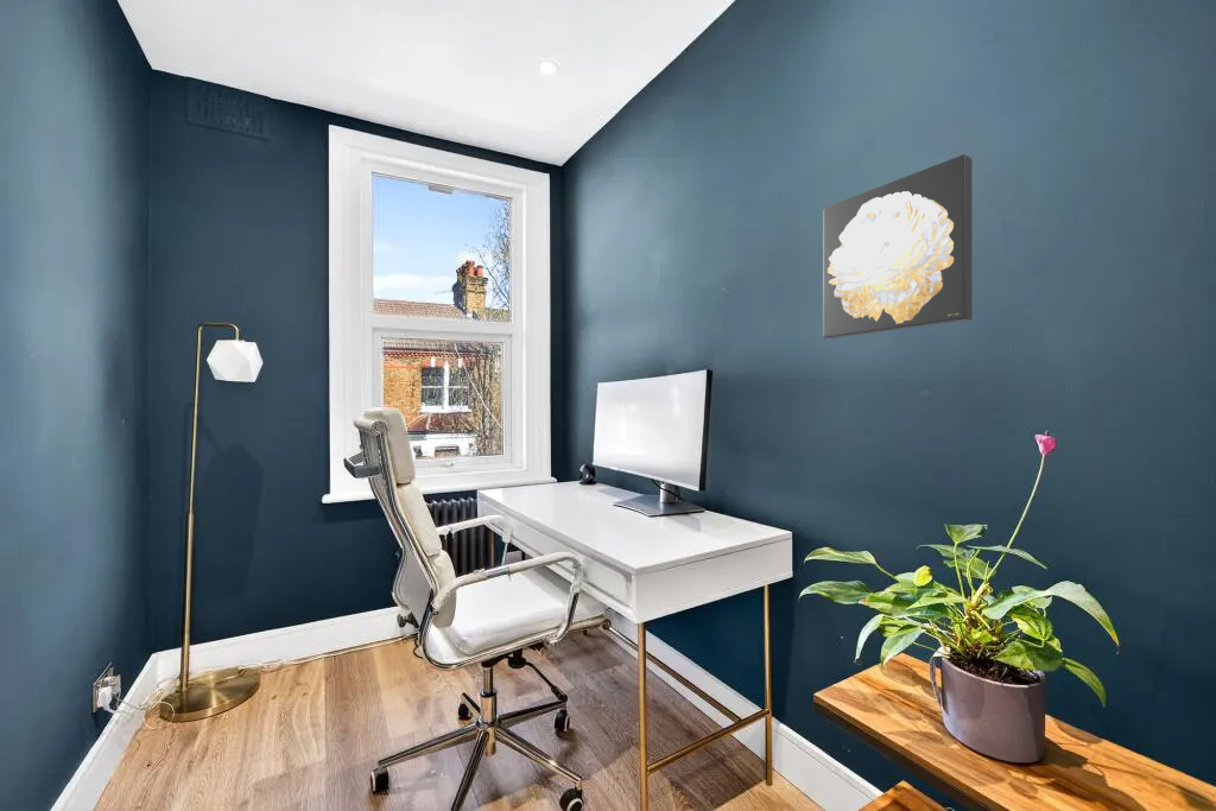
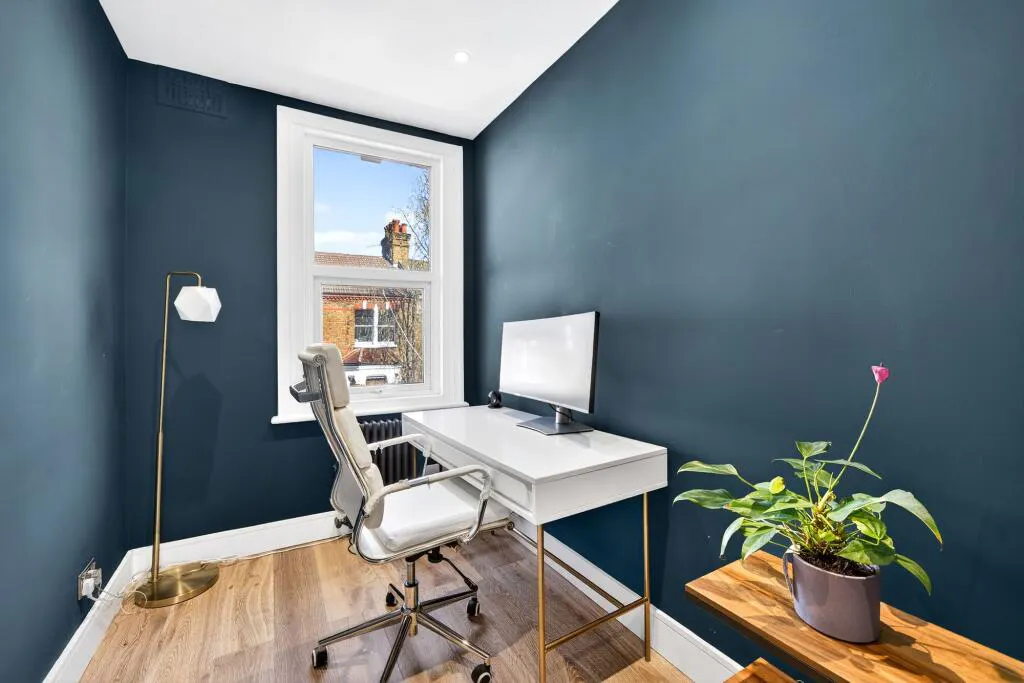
- wall art [822,153,974,340]
